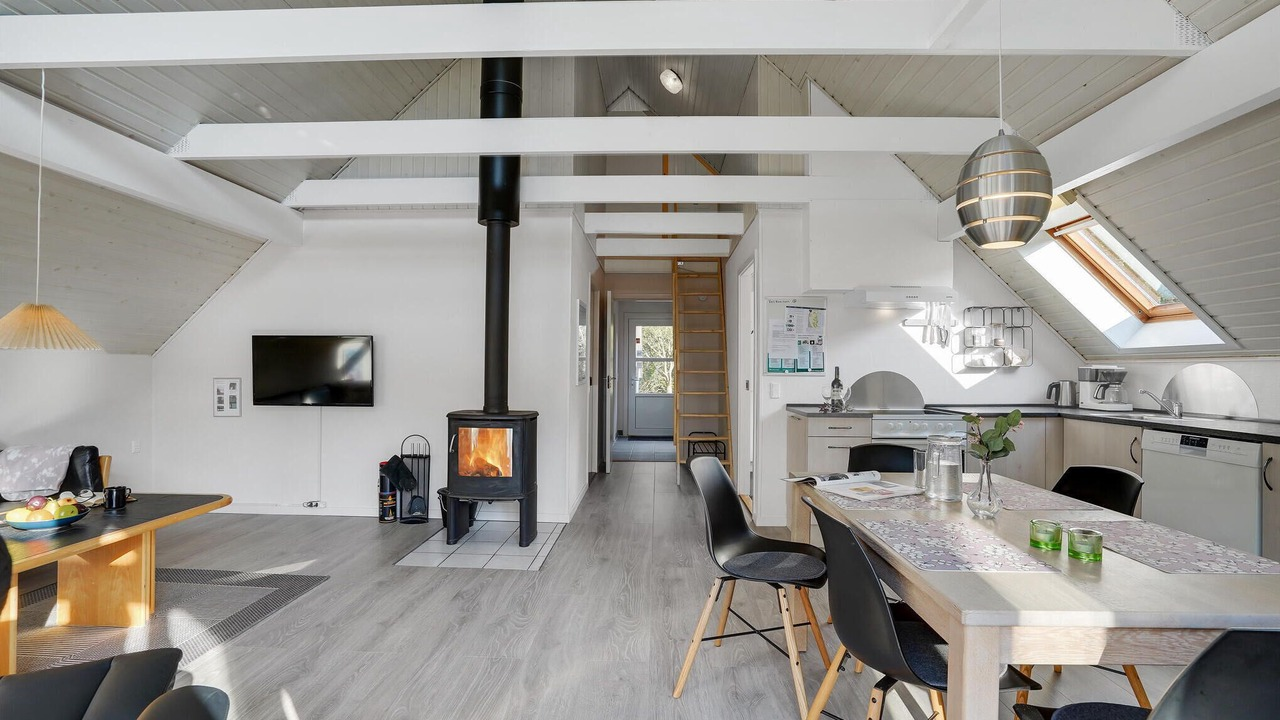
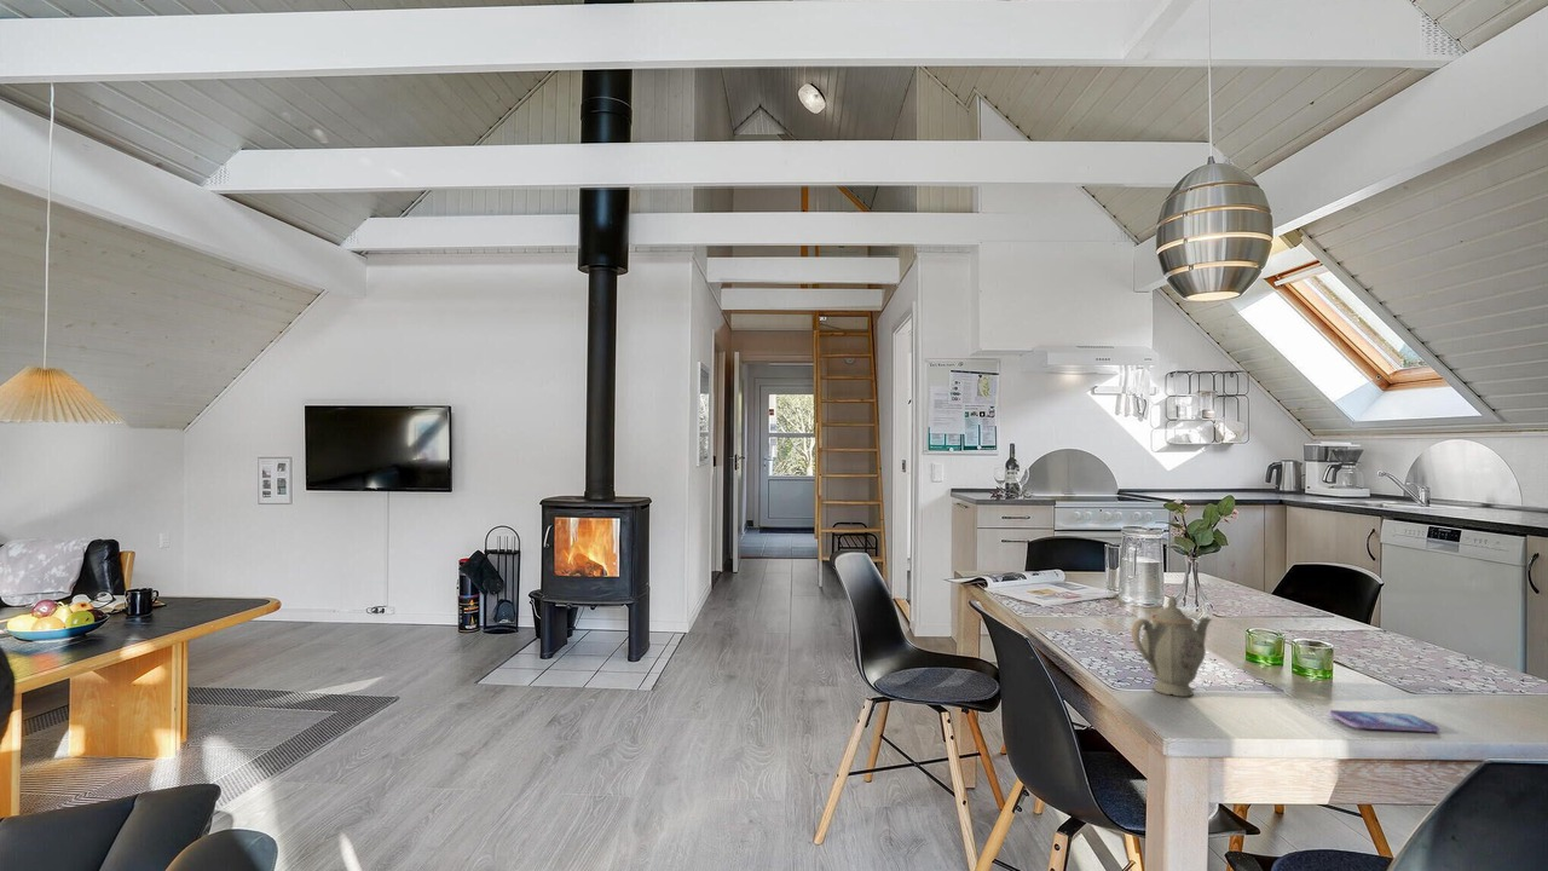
+ chinaware [1131,594,1213,698]
+ smartphone [1329,709,1440,733]
